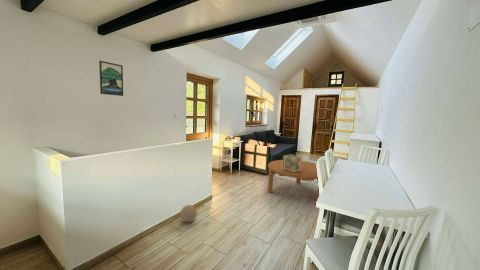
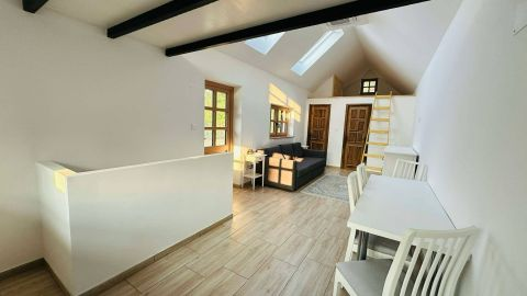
- ball [179,204,198,223]
- coffee table [267,159,320,200]
- decorative cube [282,153,303,172]
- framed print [98,60,124,97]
